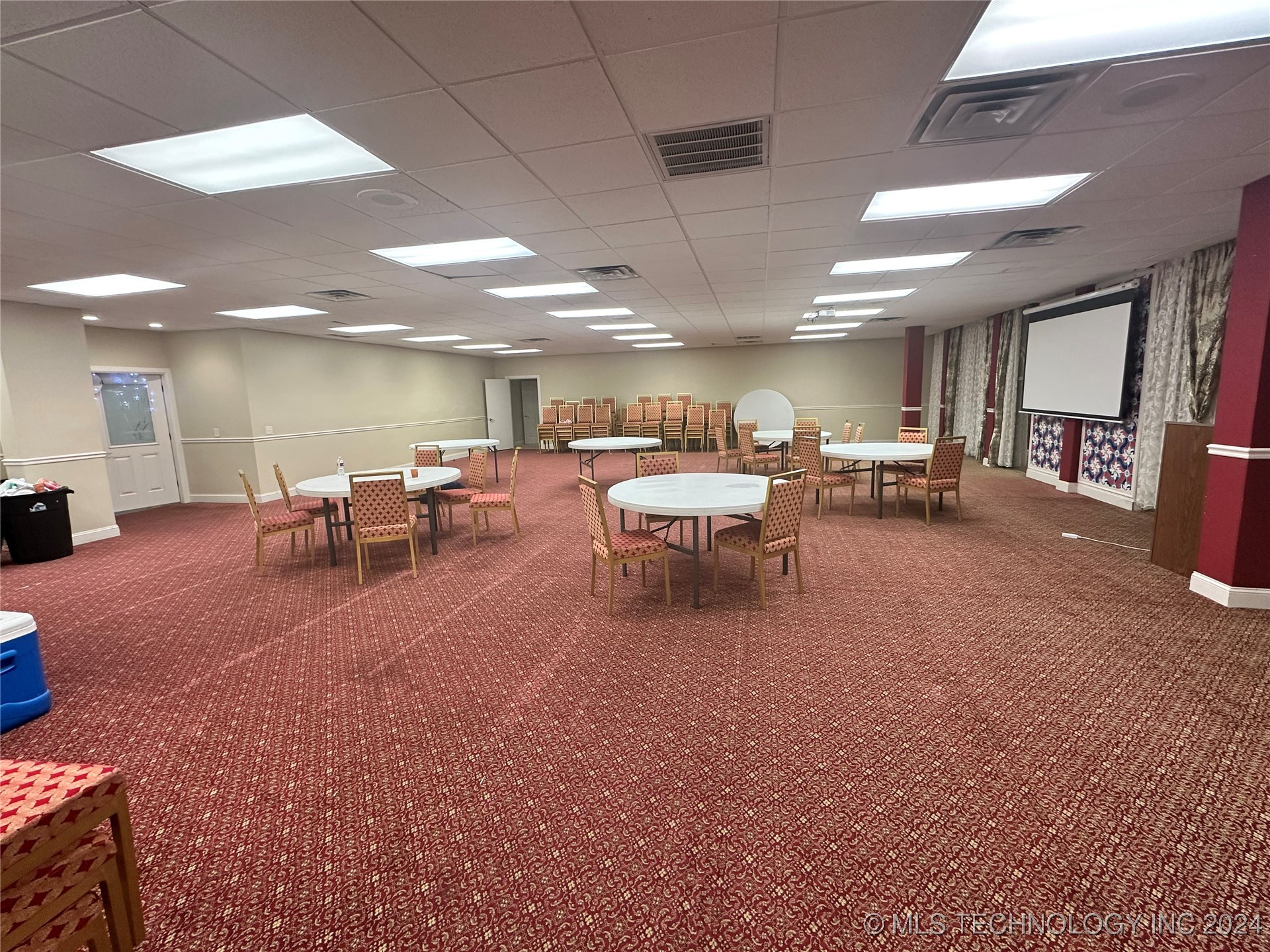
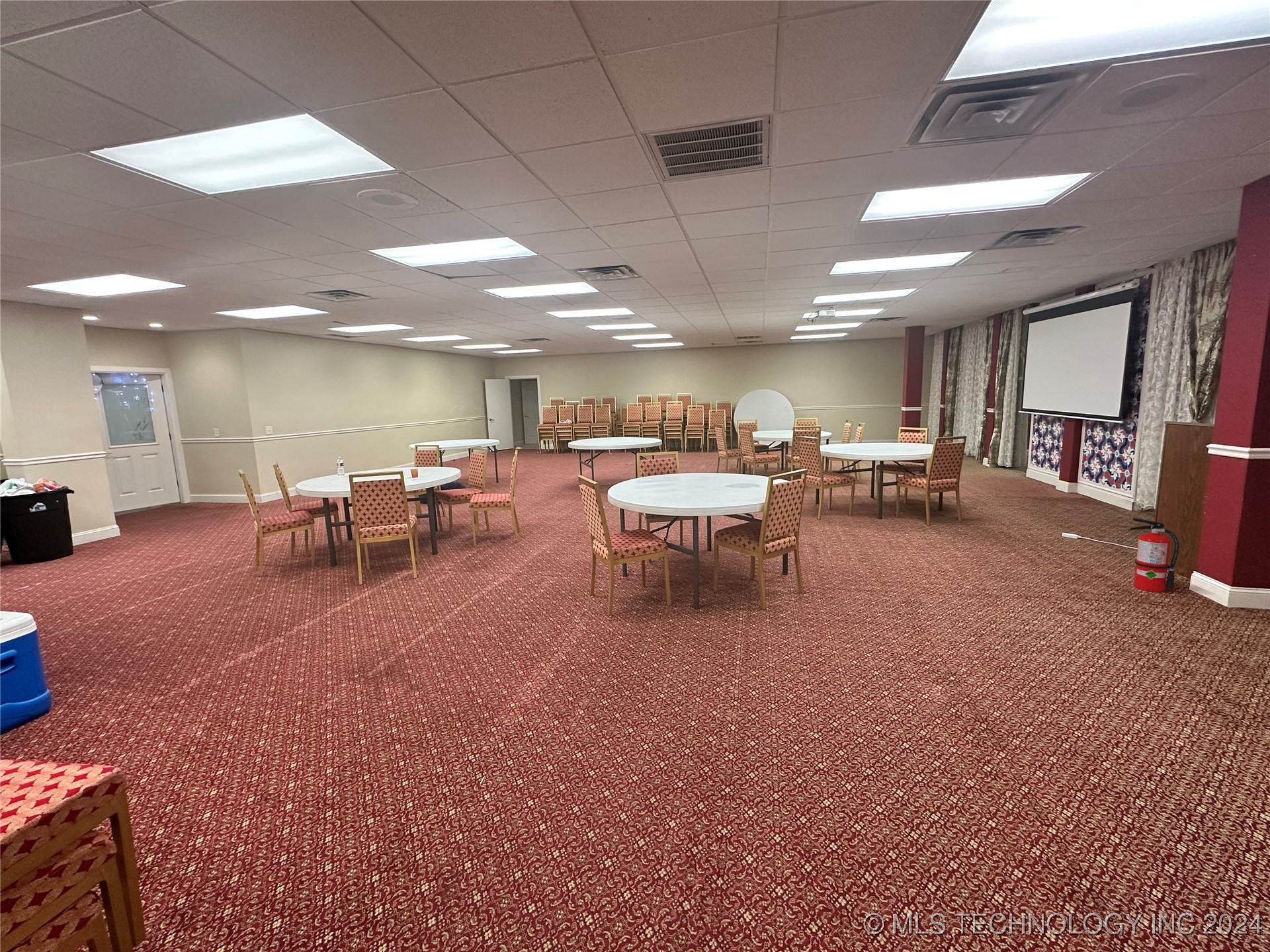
+ fire extinguisher [1128,518,1179,592]
